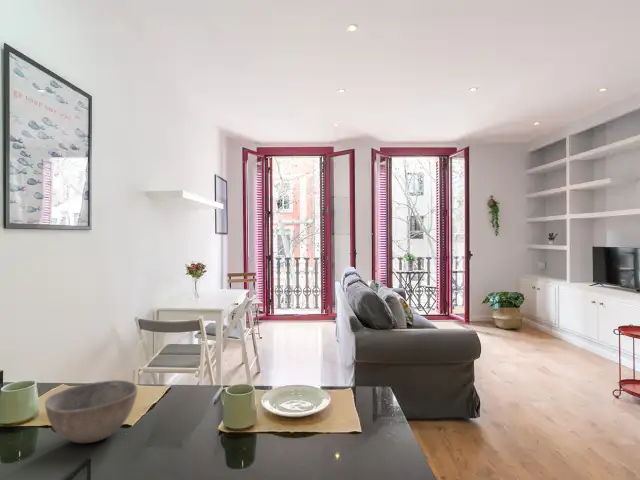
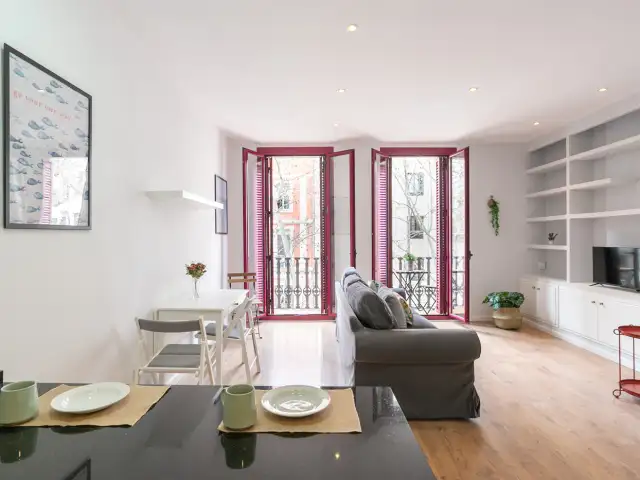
- bowl [44,379,138,444]
